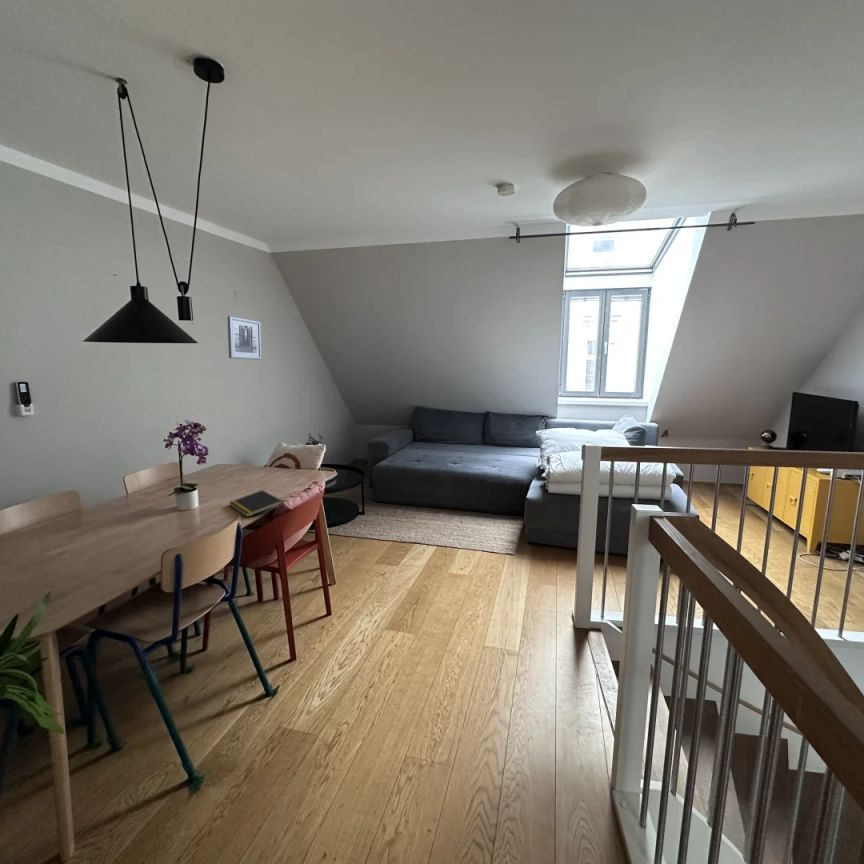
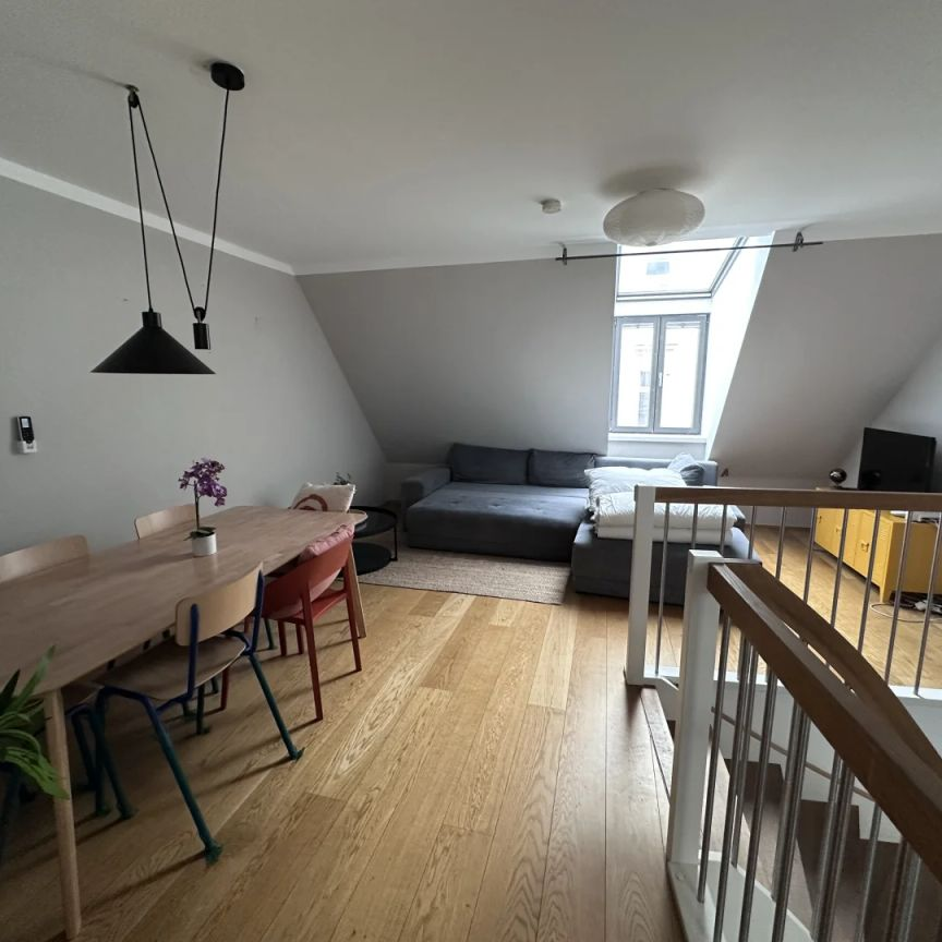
- notepad [228,489,284,518]
- wall art [226,315,263,361]
